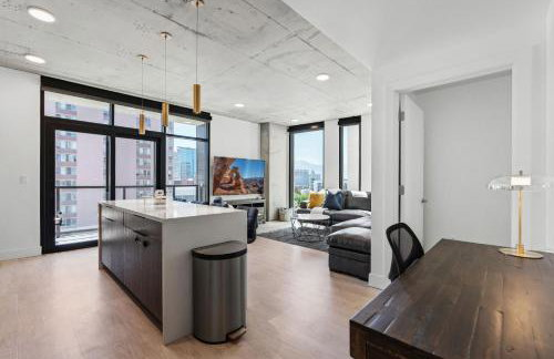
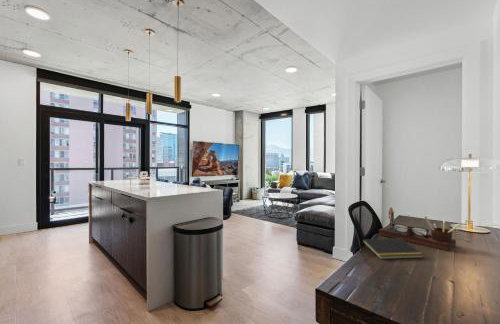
+ desk organizer [378,206,462,252]
+ notepad [361,238,425,260]
